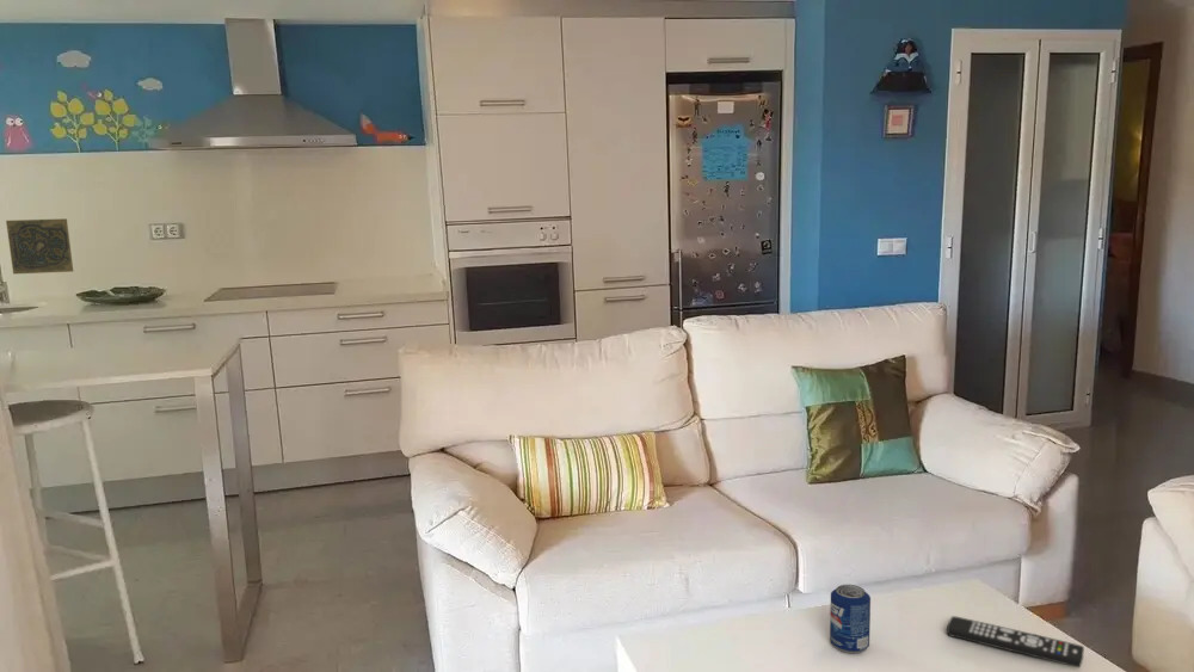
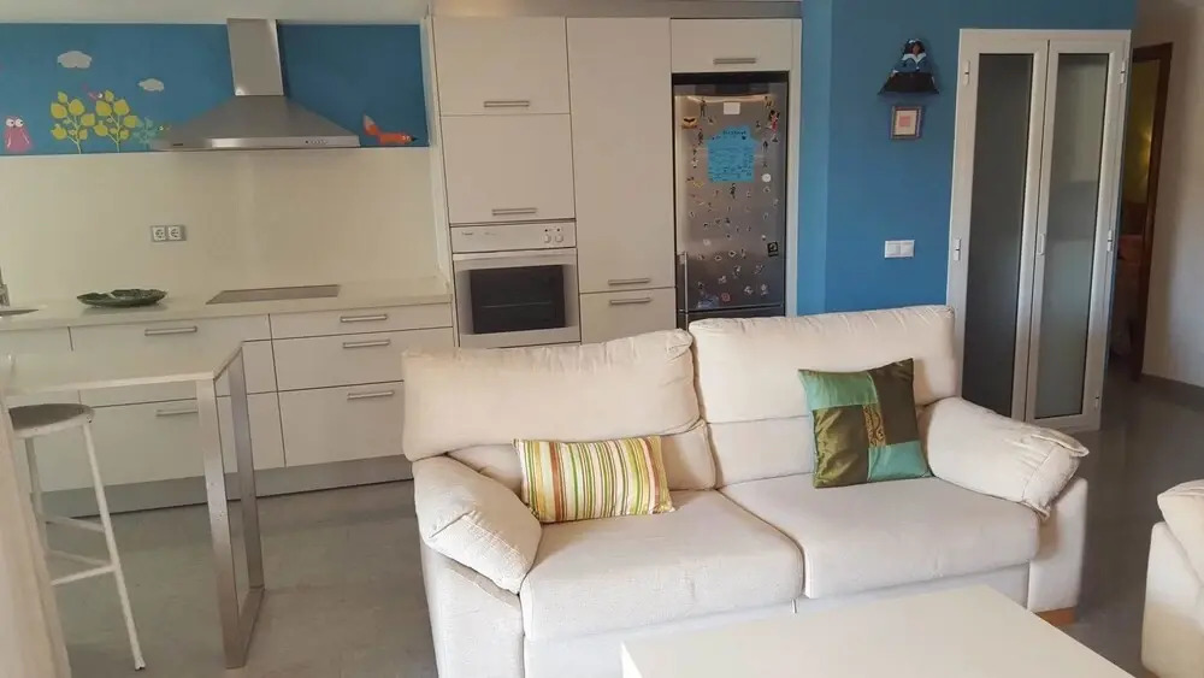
- decorative tile [5,217,74,276]
- remote control [946,615,1085,668]
- beverage can [829,584,872,654]
